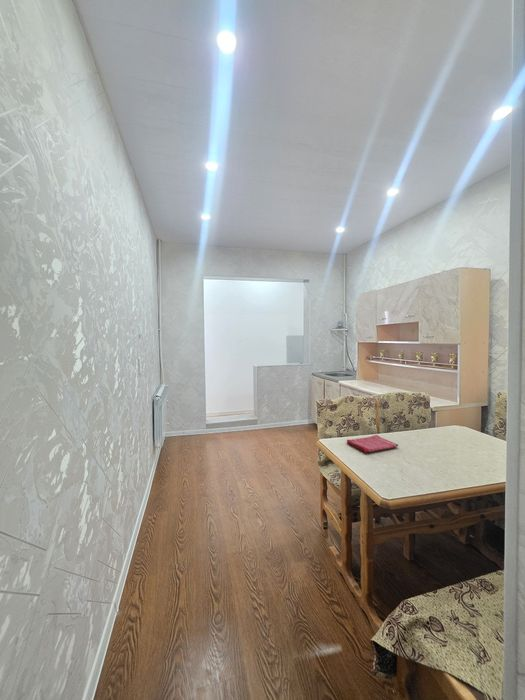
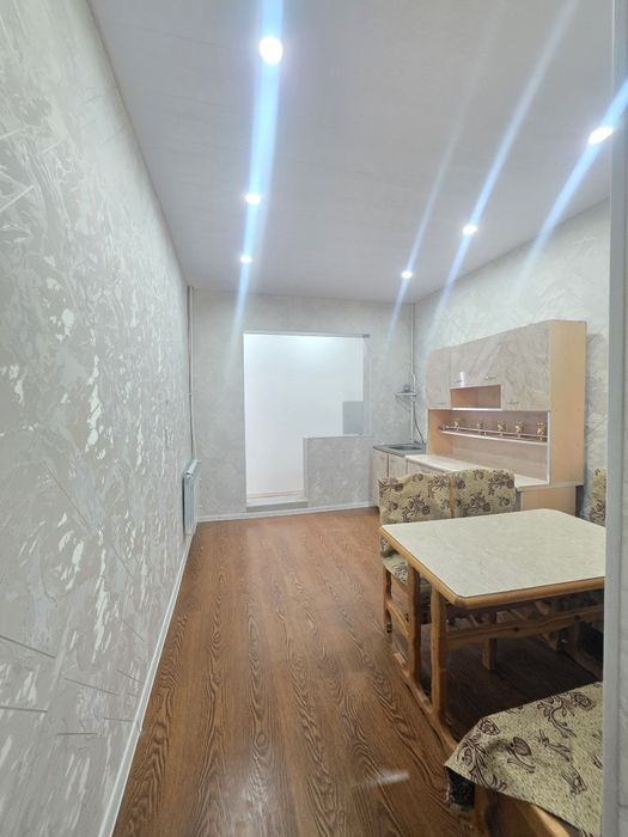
- dish towel [346,434,399,454]
